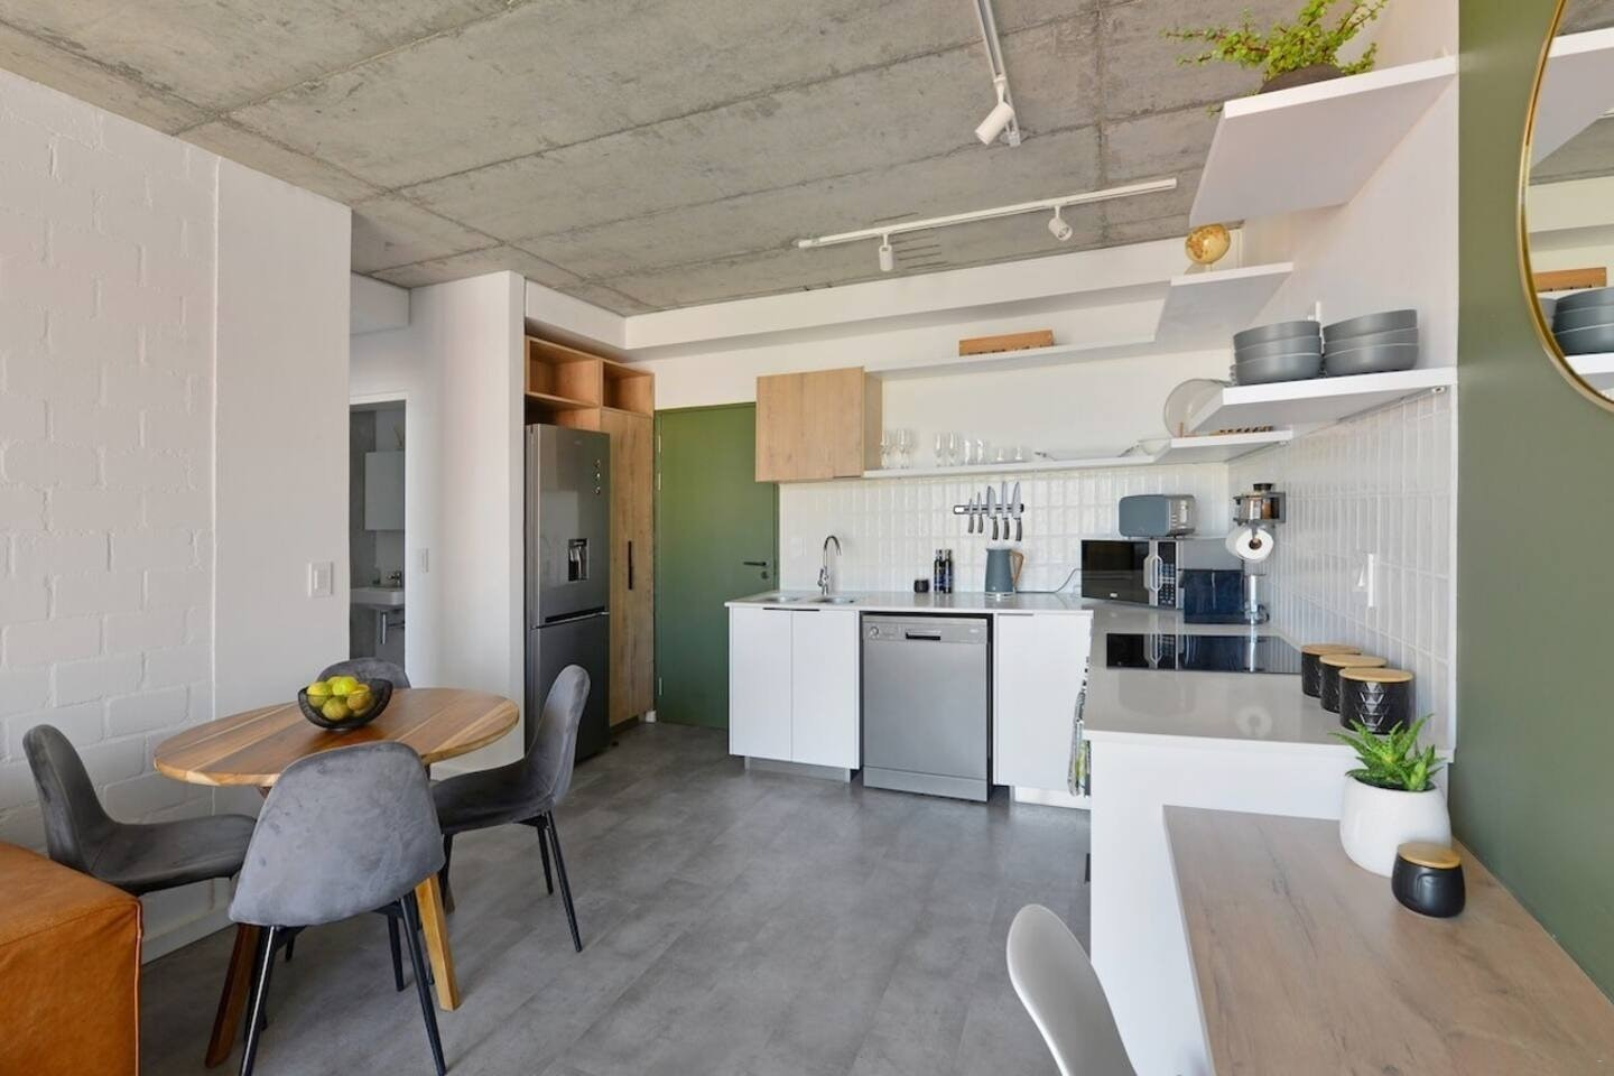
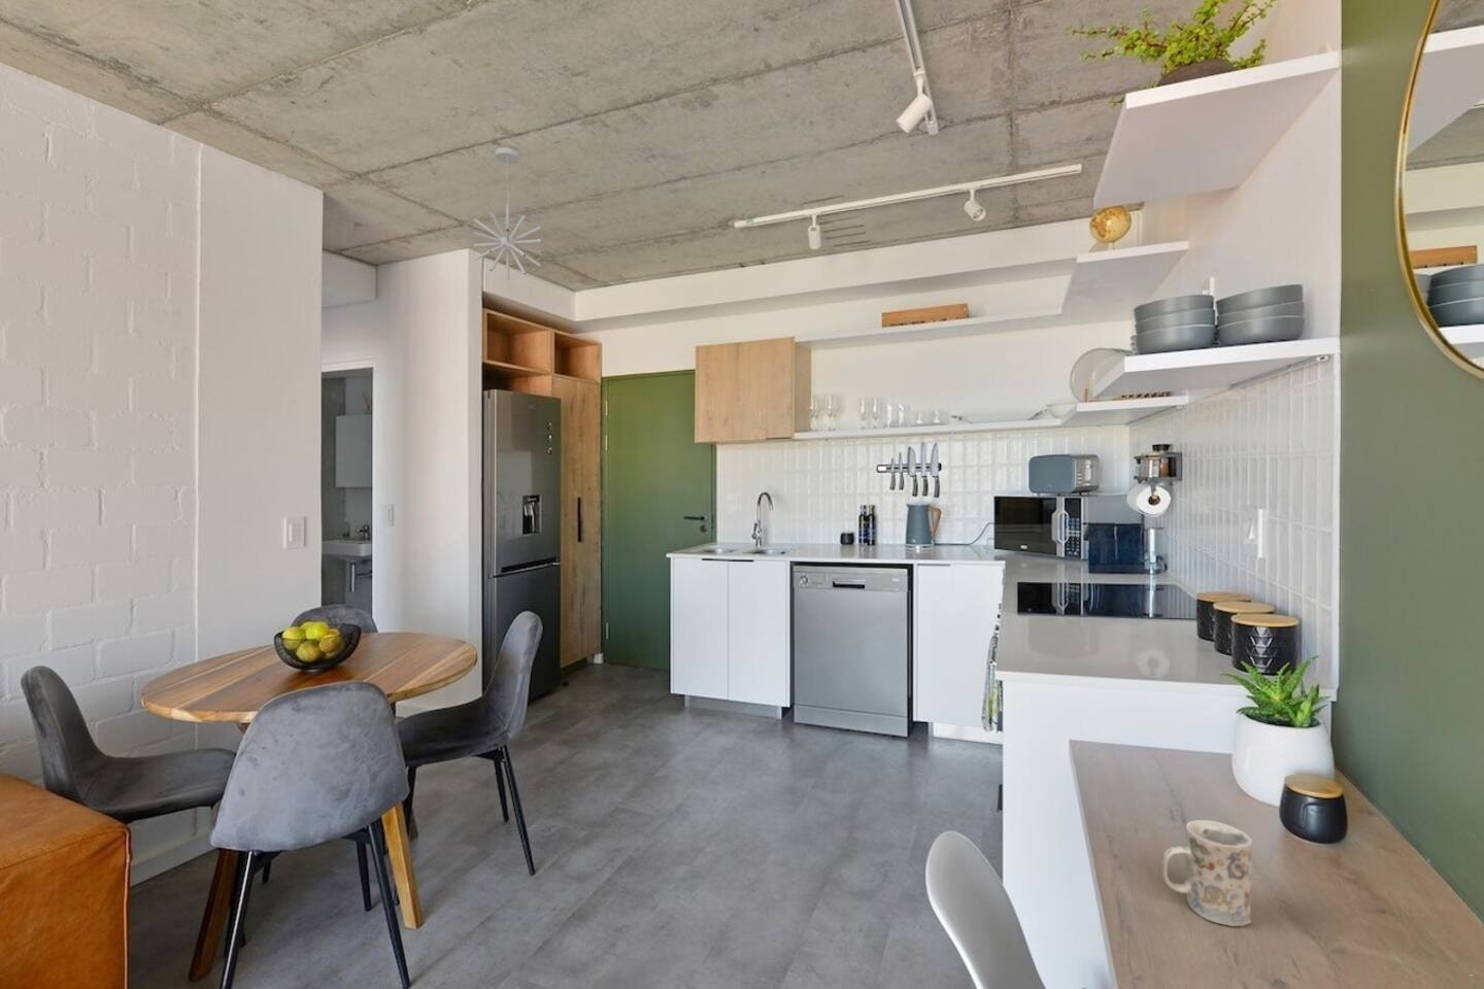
+ pendant light [471,147,543,281]
+ mug [1160,819,1253,927]
